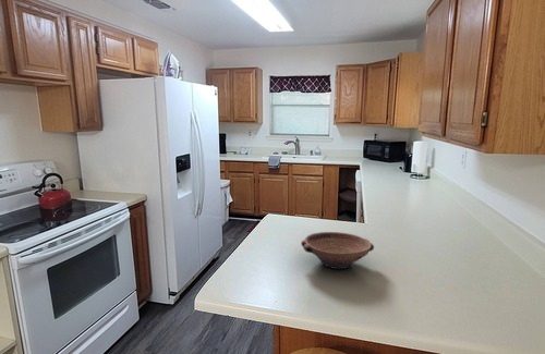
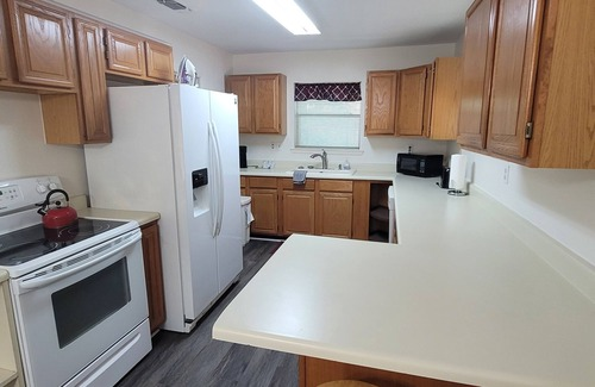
- bowl [300,231,375,270]
